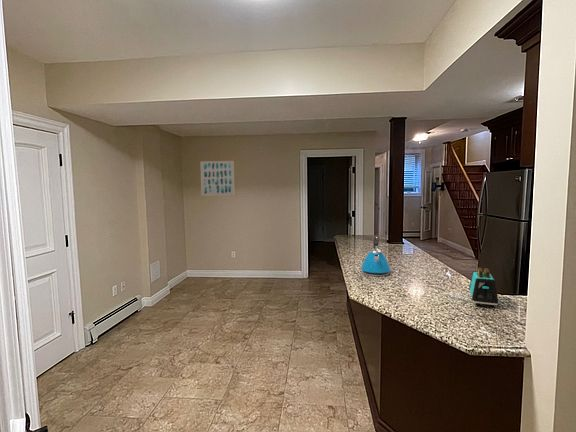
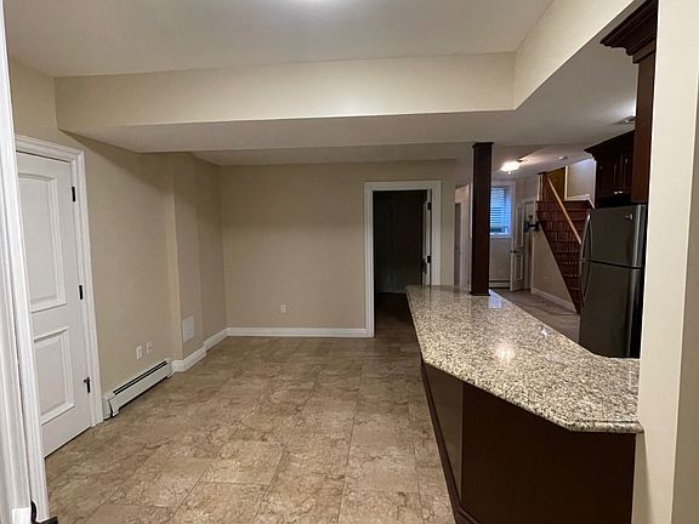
- wall art [199,160,235,197]
- kettle [360,236,392,277]
- toaster [468,267,499,309]
